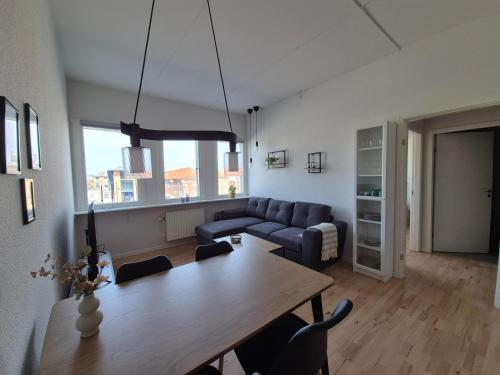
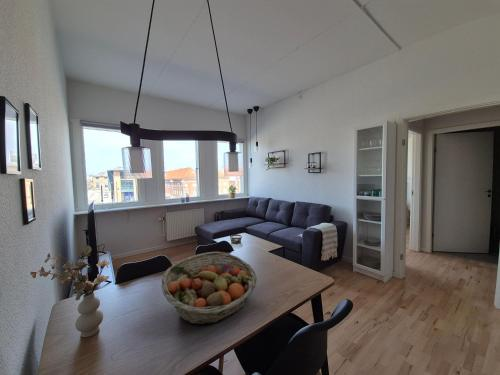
+ fruit basket [160,251,258,326]
